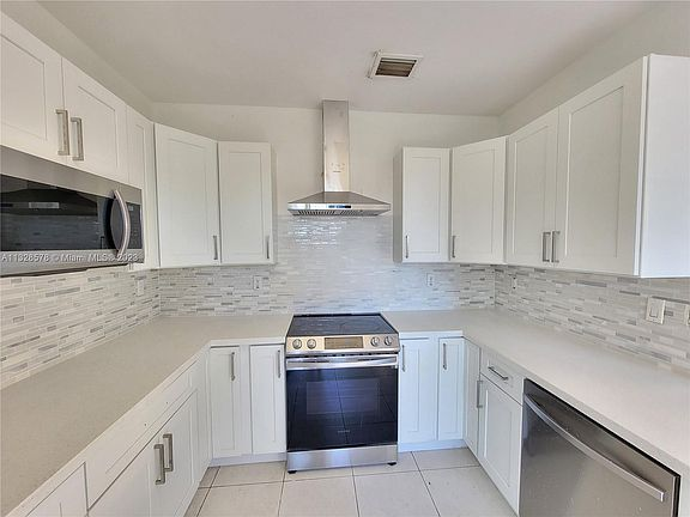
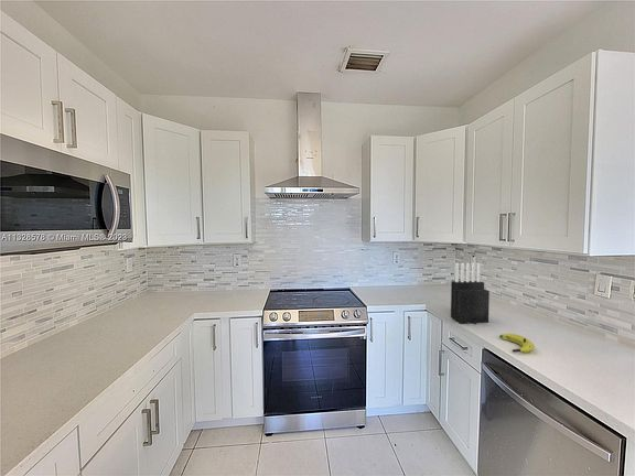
+ knife block [450,262,491,325]
+ banana [498,333,535,354]
